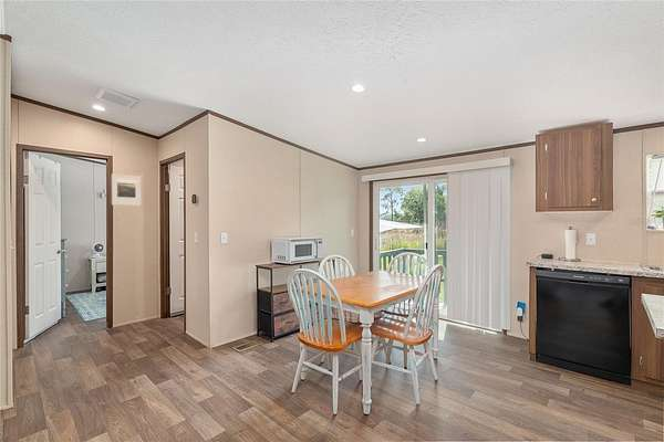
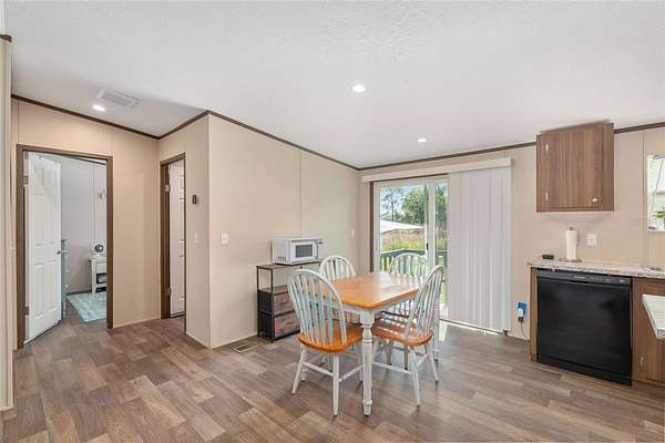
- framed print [111,172,142,207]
